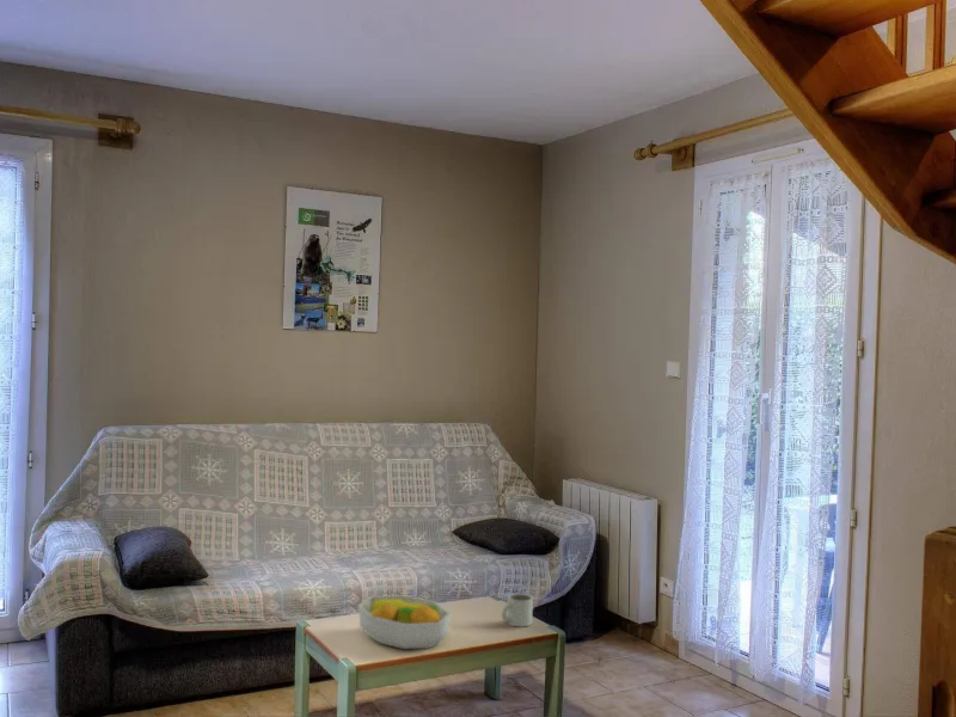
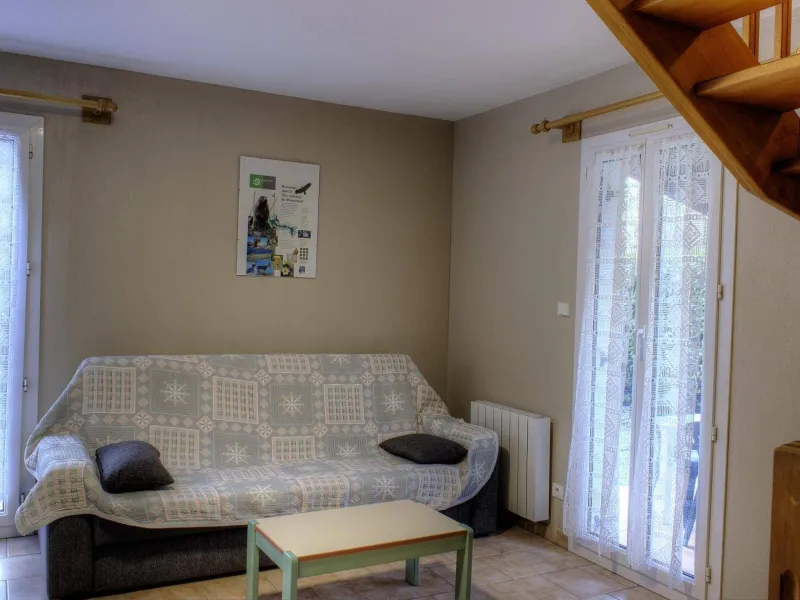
- fruit bowl [357,594,453,651]
- mug [501,593,534,627]
